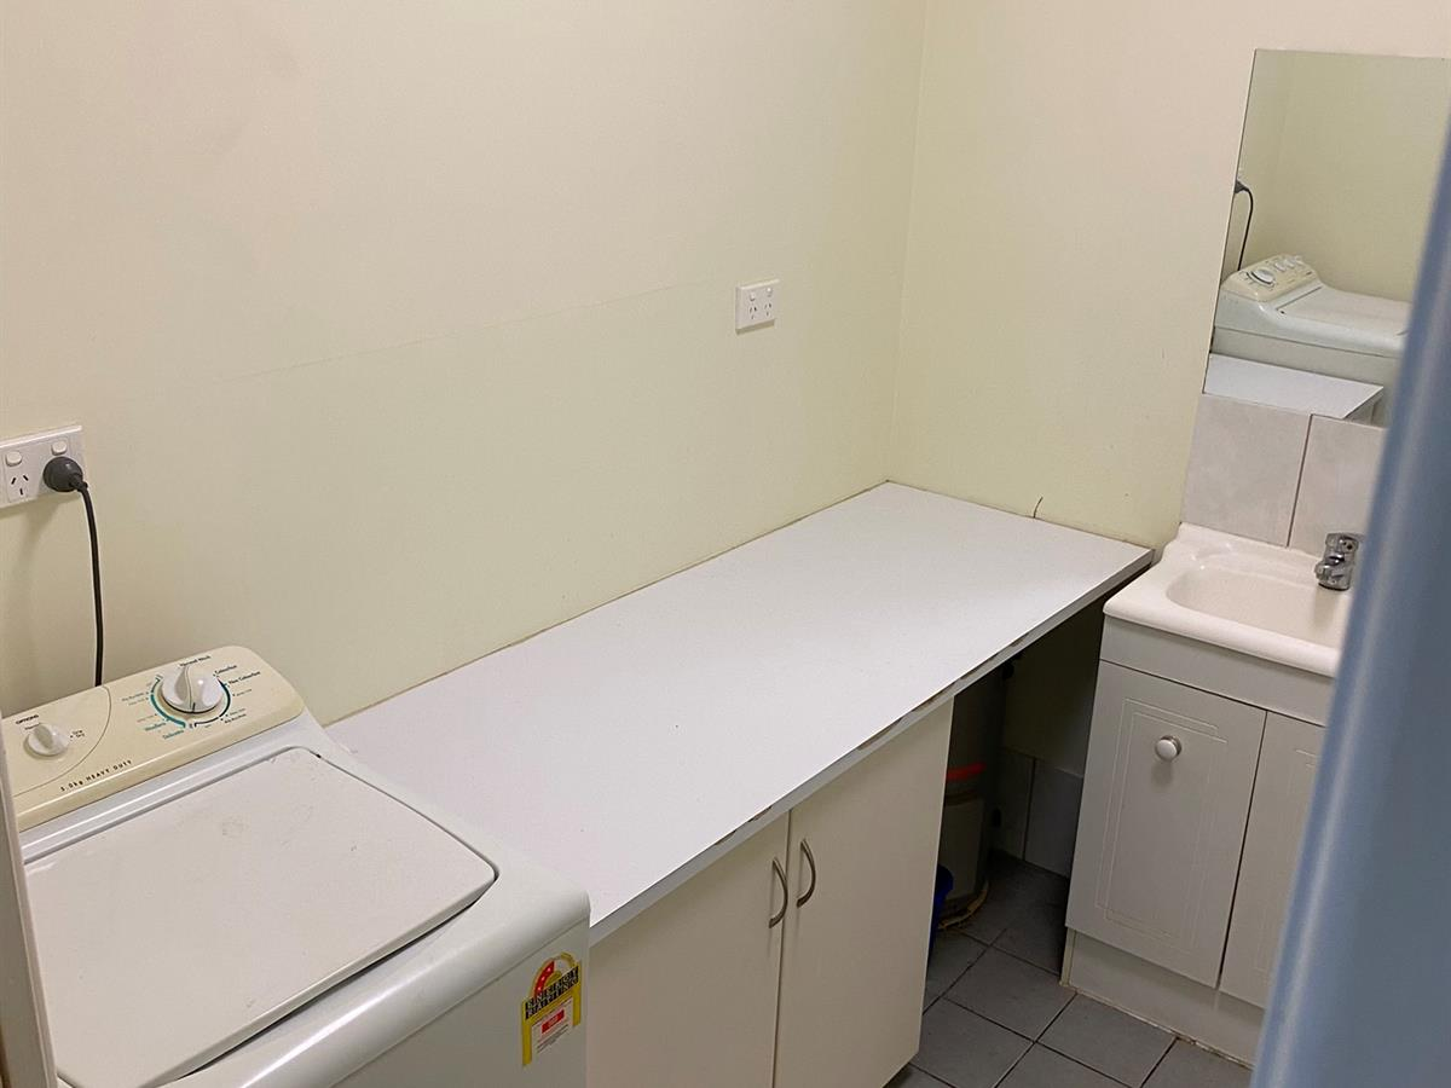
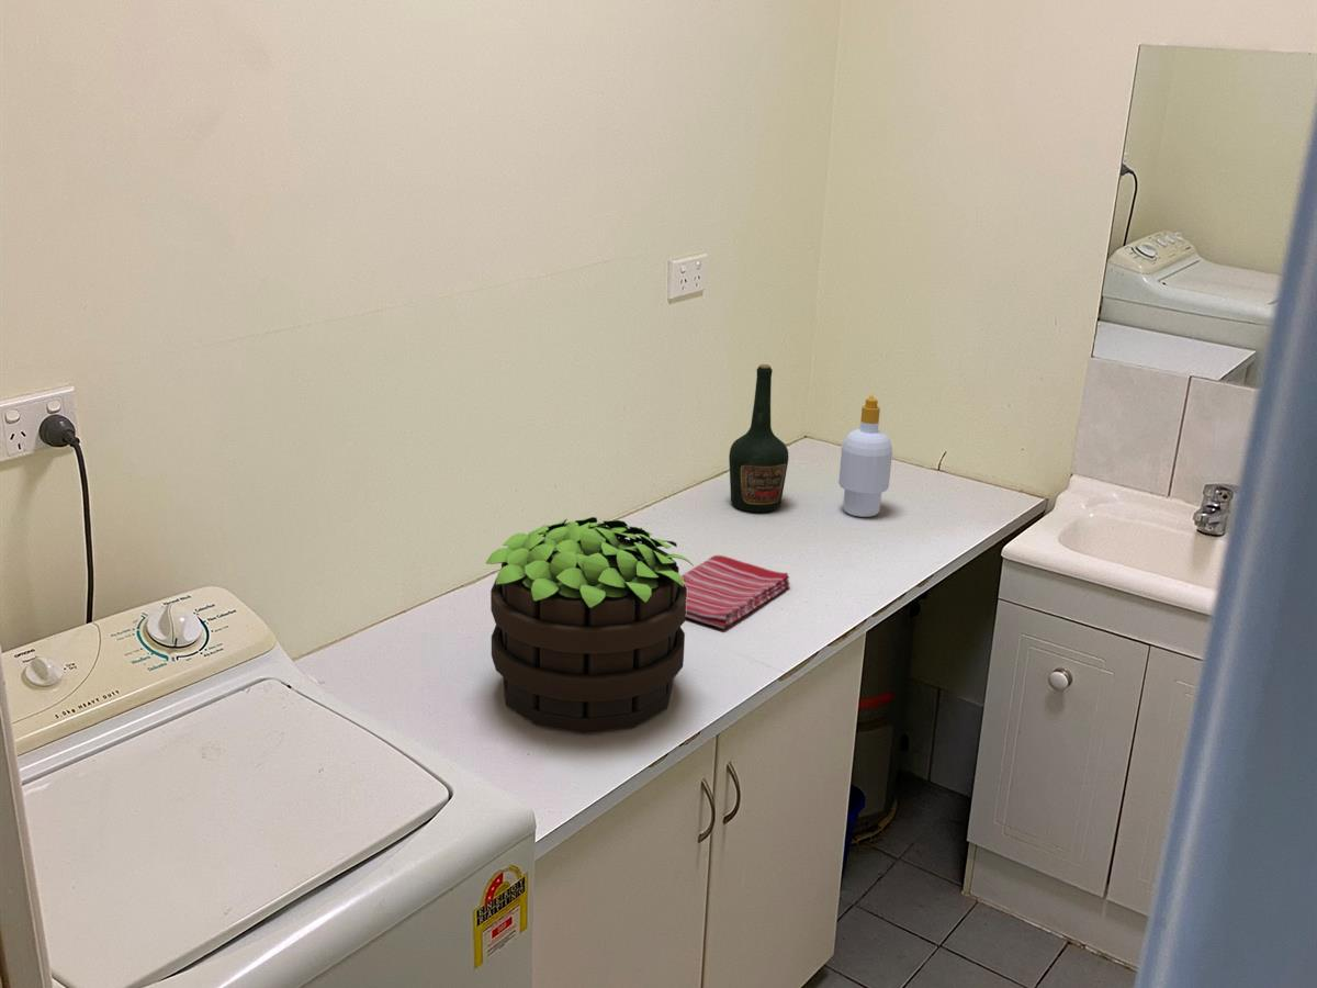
+ dish towel [680,554,791,630]
+ bottle [728,363,789,513]
+ potted plant [485,516,695,734]
+ soap bottle [837,395,893,518]
